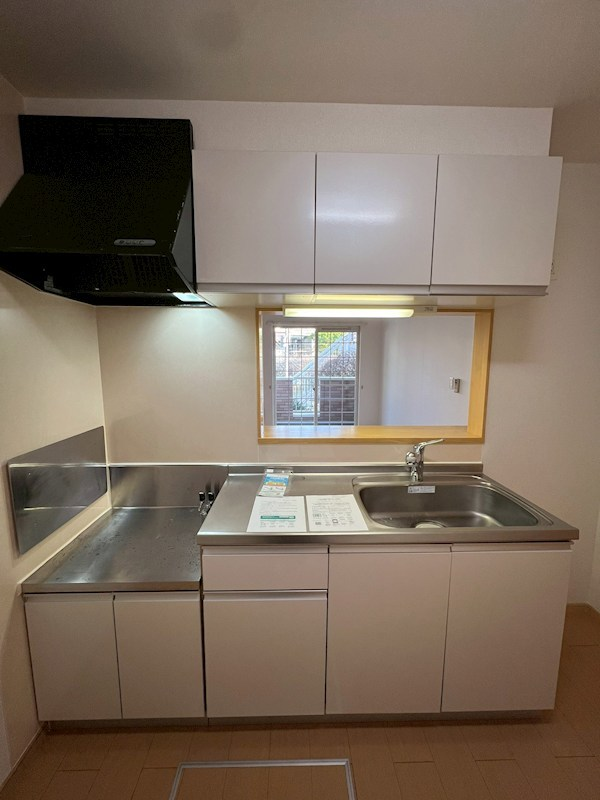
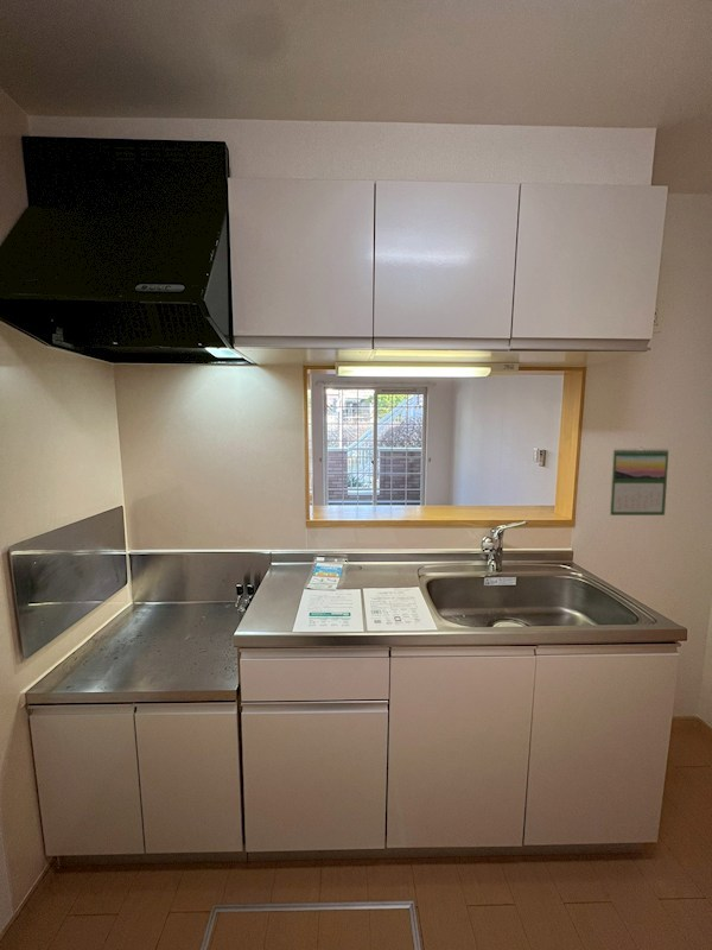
+ calendar [609,446,669,517]
